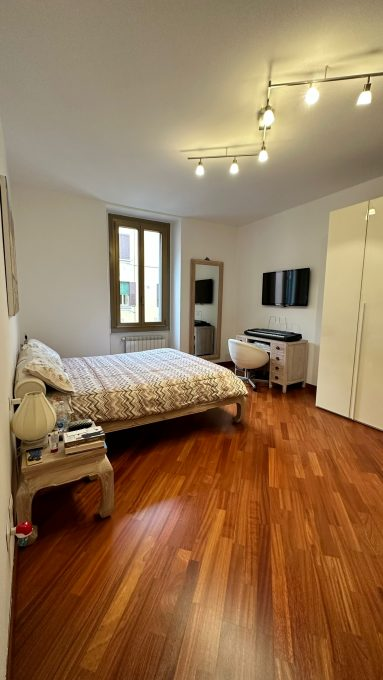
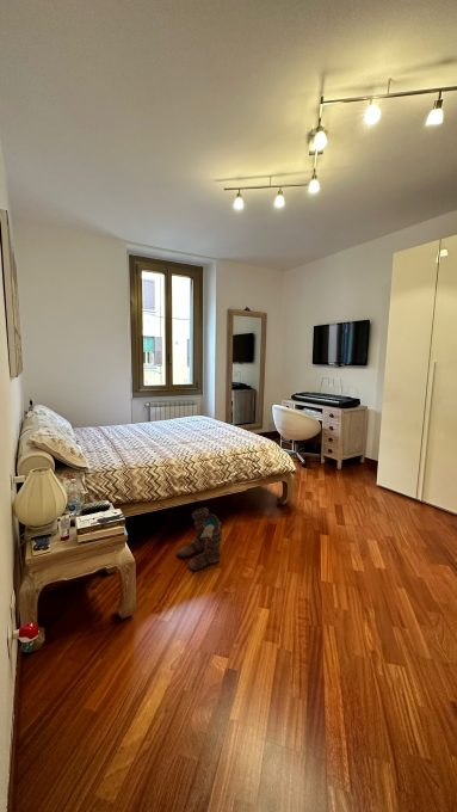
+ boots [175,506,223,572]
